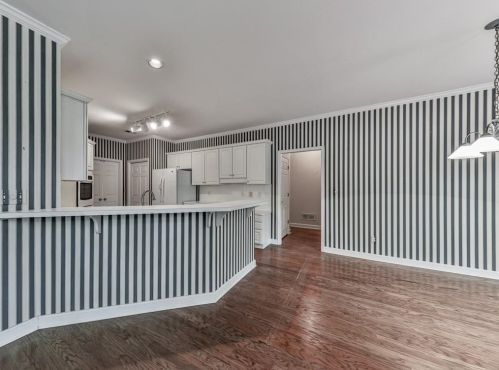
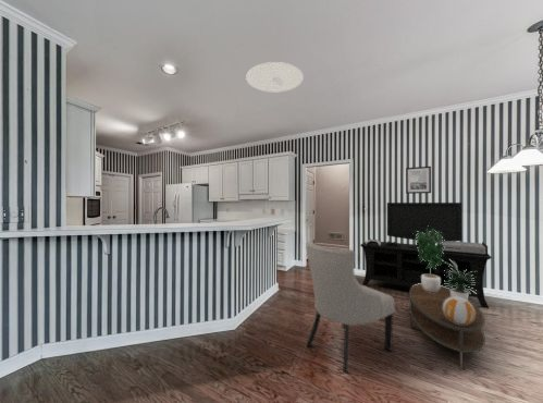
+ chair [305,241,396,374]
+ potted plant [412,225,478,301]
+ wall art [405,166,432,195]
+ media console [359,202,493,309]
+ volleyball [443,296,474,325]
+ coffee table [408,283,486,371]
+ ceiling light [245,61,305,94]
